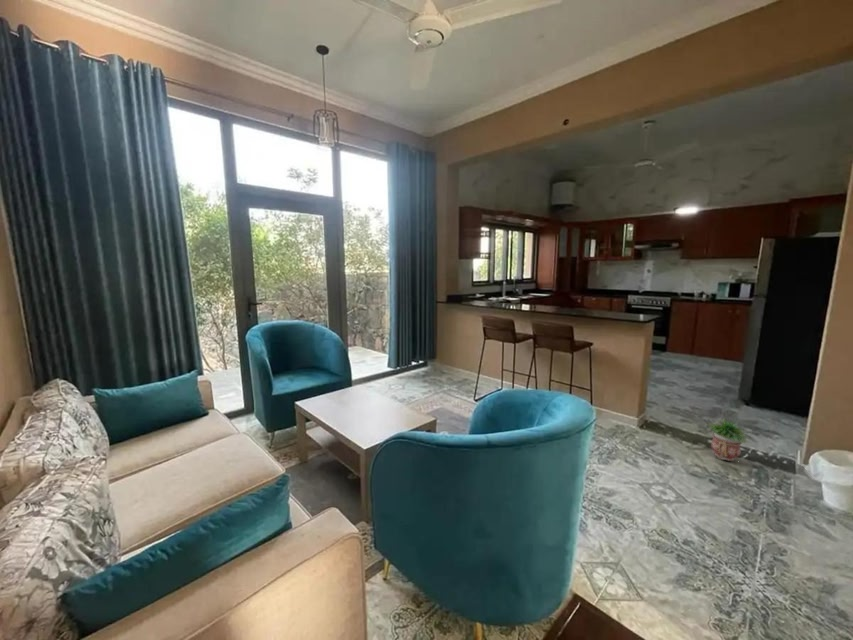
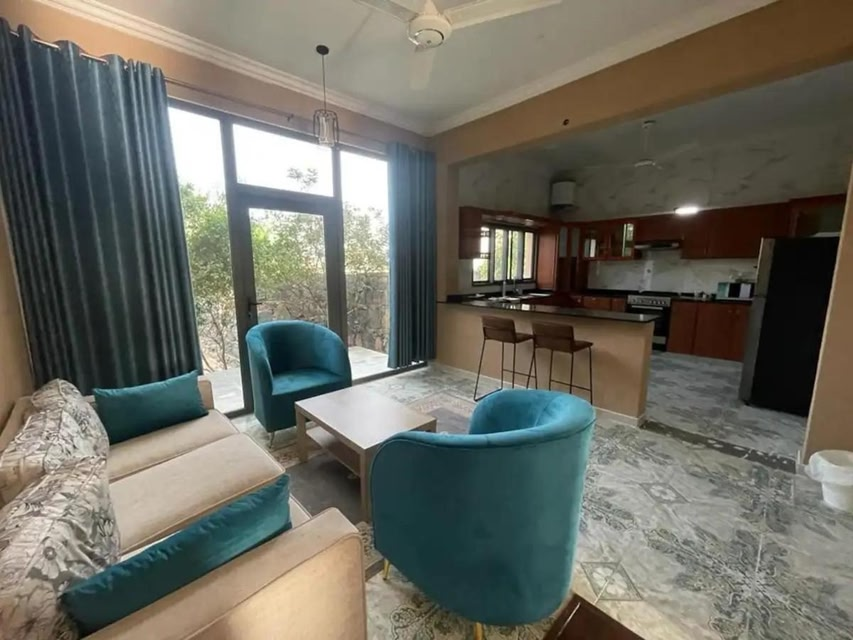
- potted plant [707,417,750,462]
